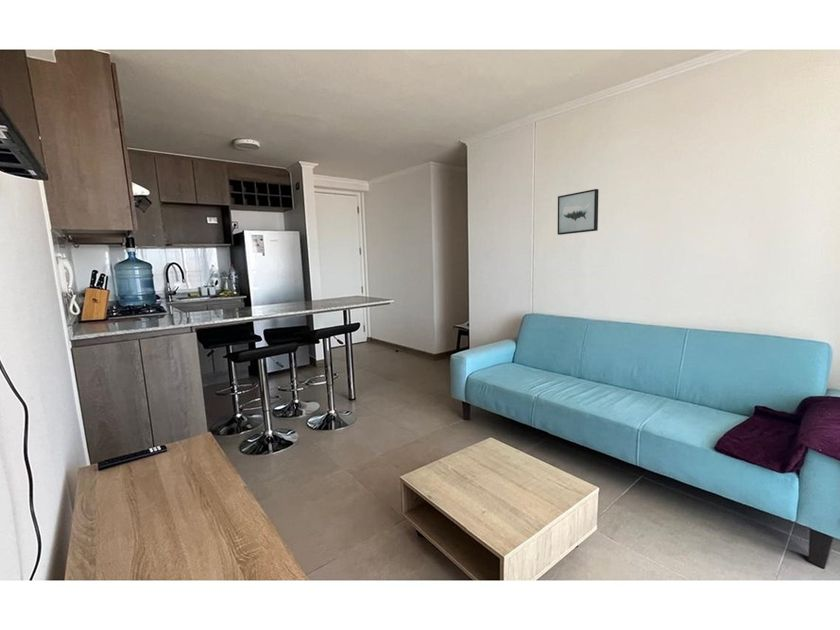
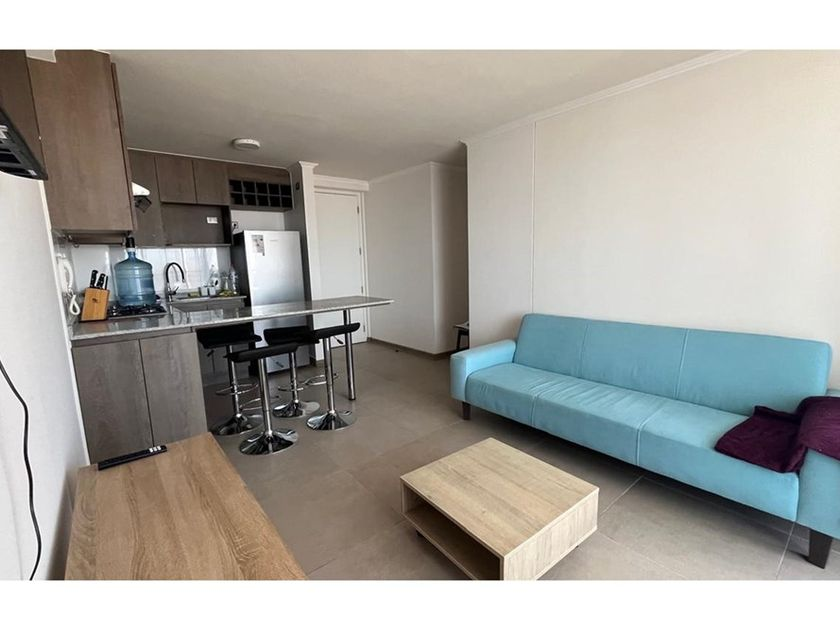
- wall art [557,188,600,236]
